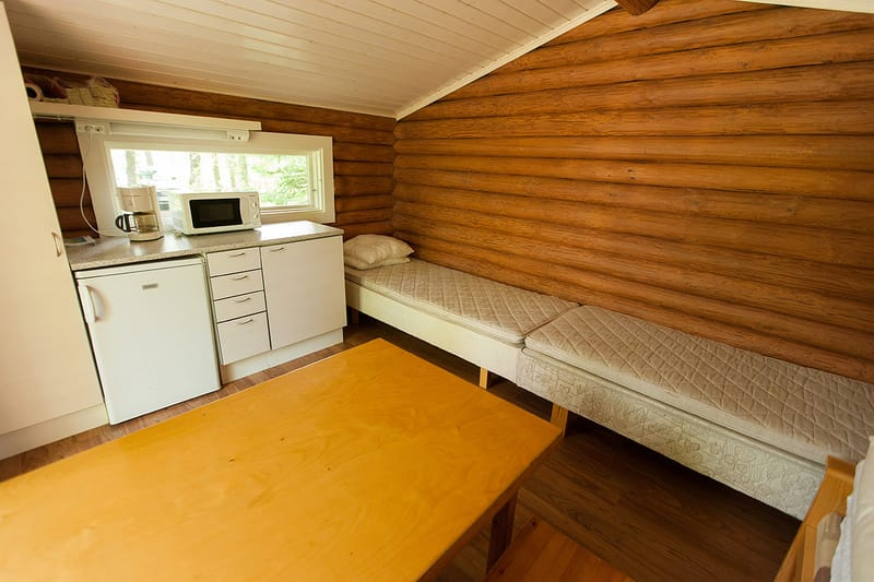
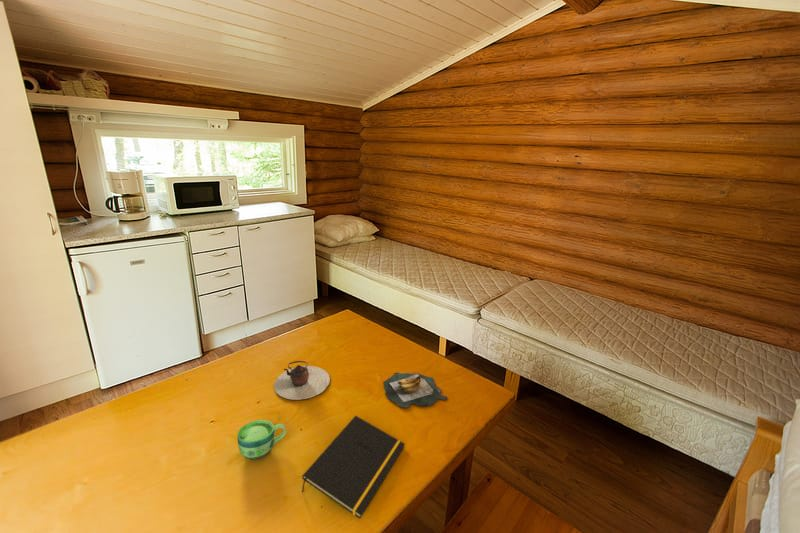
+ notepad [301,415,406,520]
+ cup [236,419,287,460]
+ teapot [273,360,331,401]
+ banana bunch [382,372,449,409]
